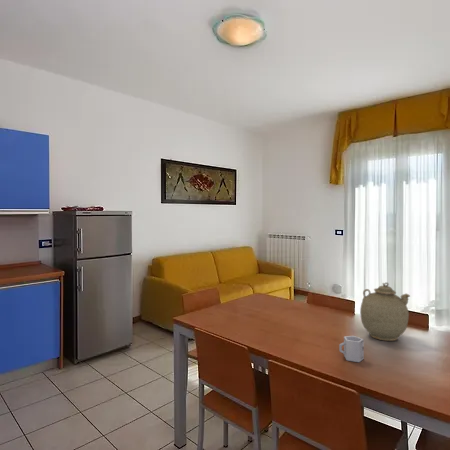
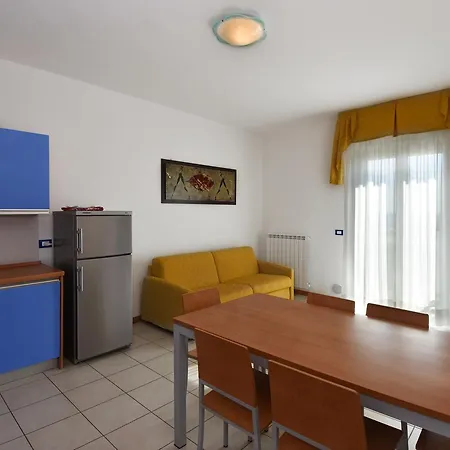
- cup [338,335,365,363]
- teapot [359,281,411,342]
